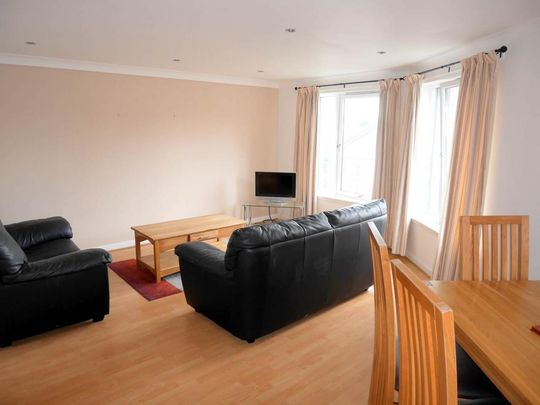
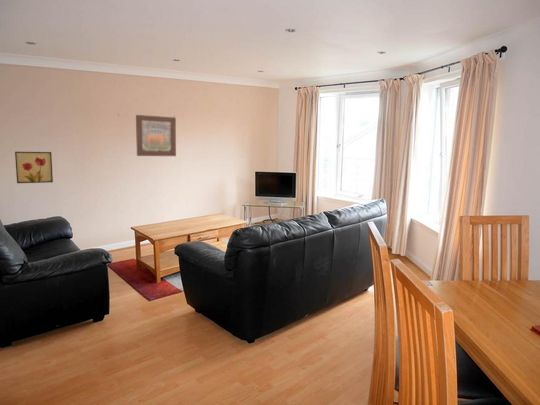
+ wall art [14,151,54,184]
+ wall art [135,114,177,157]
